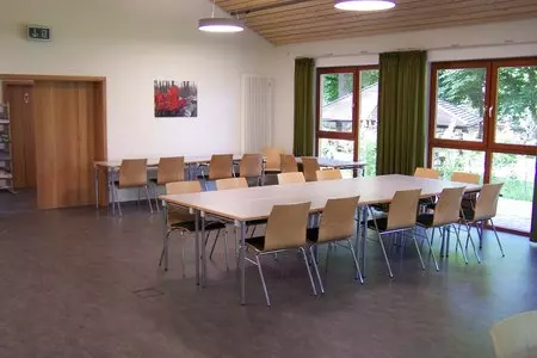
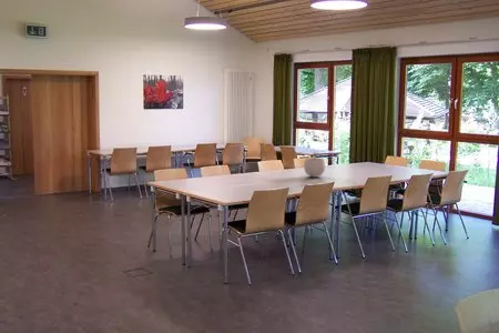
+ plant pot [303,151,326,179]
